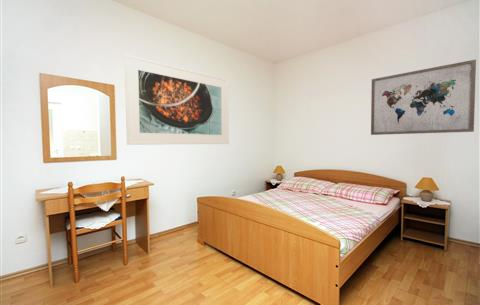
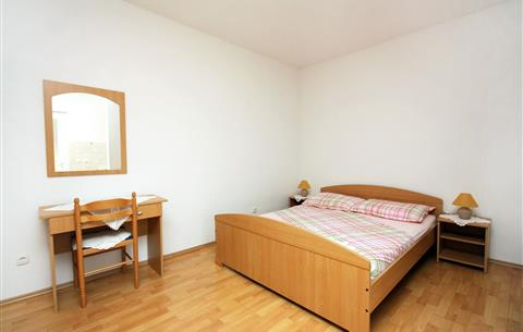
- wall art [370,59,477,136]
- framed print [124,54,230,146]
